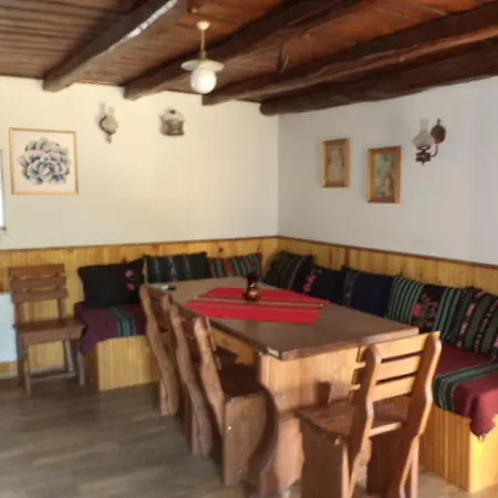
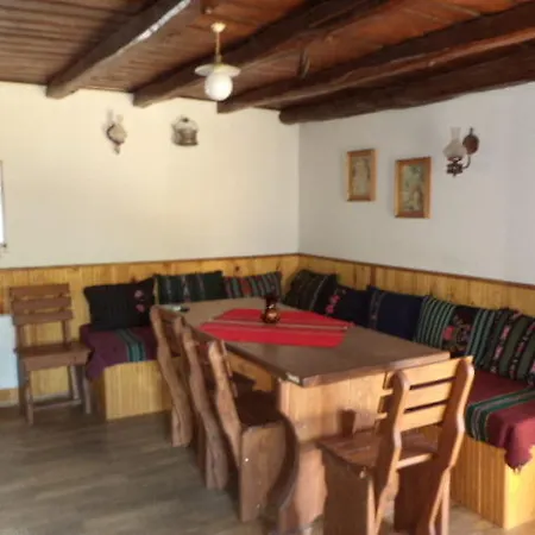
- wall art [8,126,80,196]
